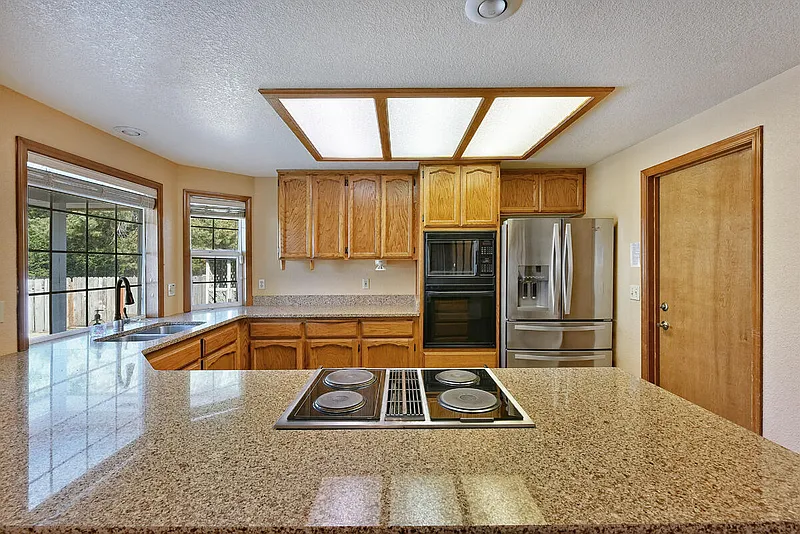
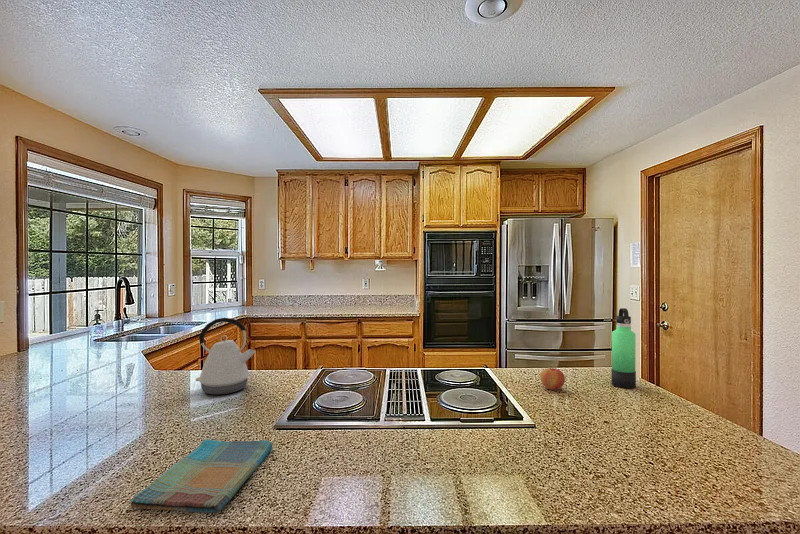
+ dish towel [130,438,273,514]
+ apple [539,364,566,391]
+ thermos bottle [610,307,637,390]
+ kettle [195,317,256,396]
